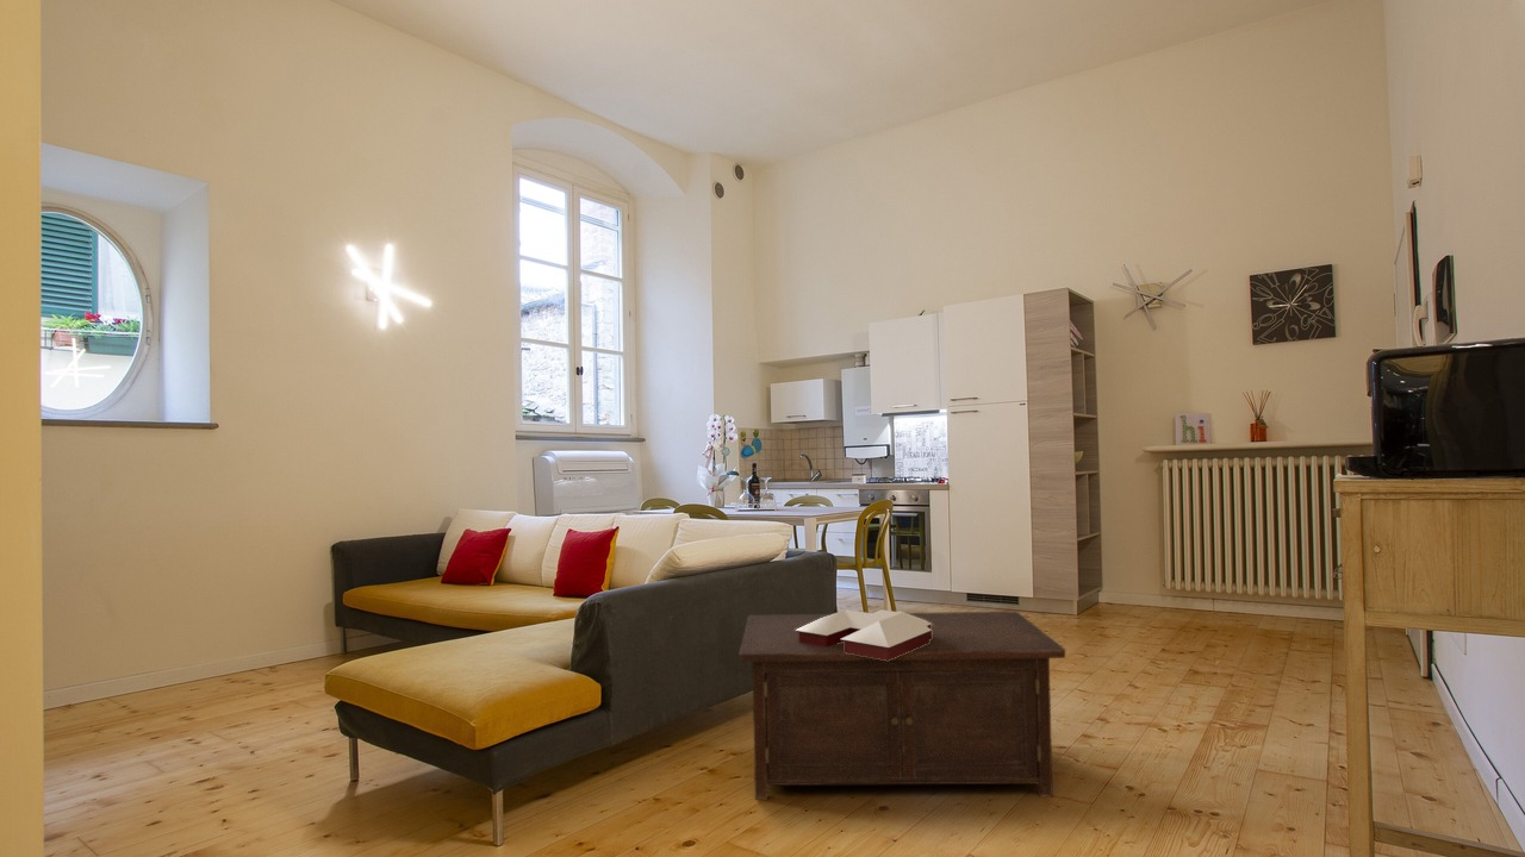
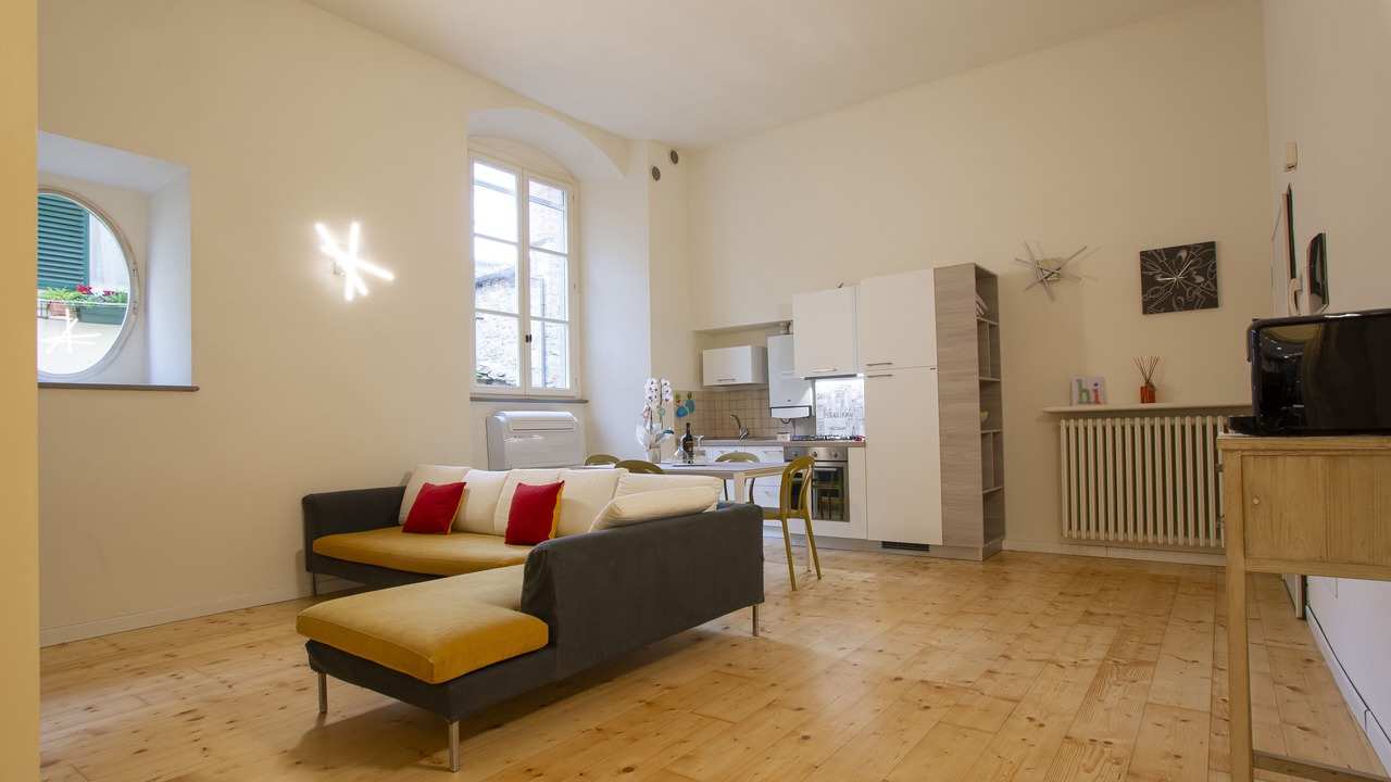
- books [796,608,934,661]
- cabinet [737,611,1066,801]
